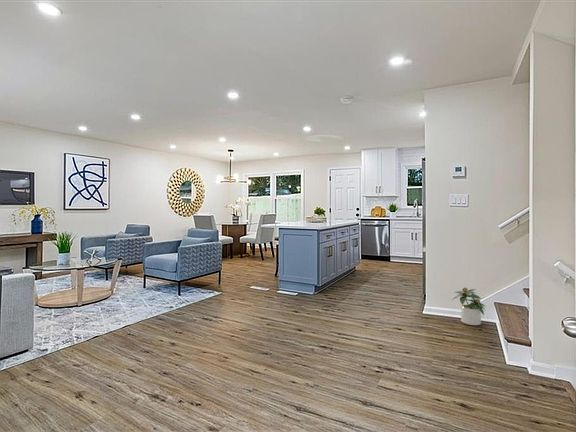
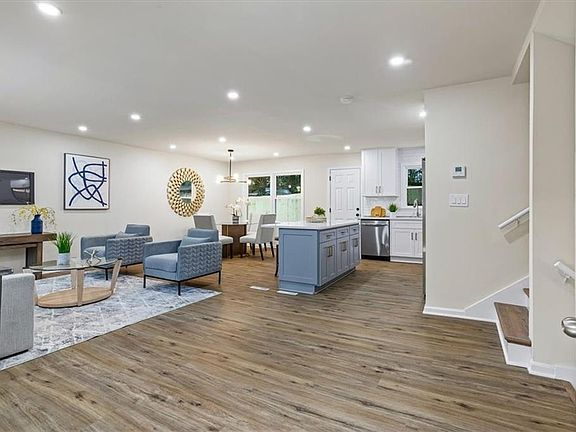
- potted plant [450,287,487,326]
